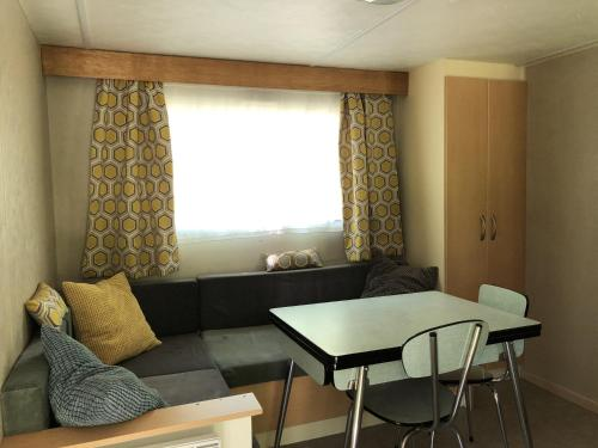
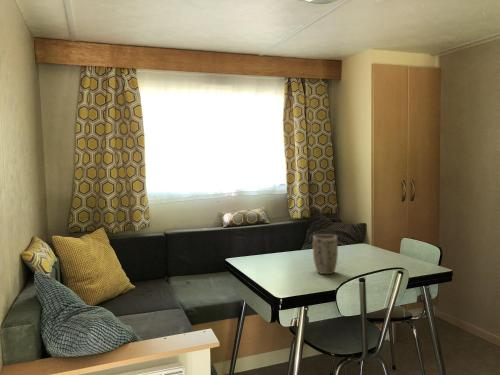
+ plant pot [312,233,339,275]
